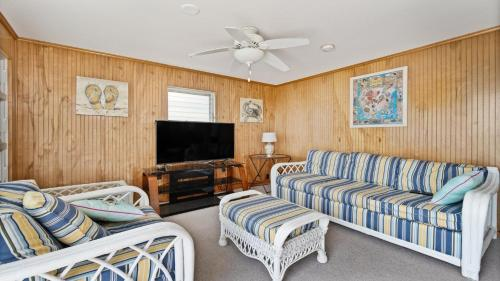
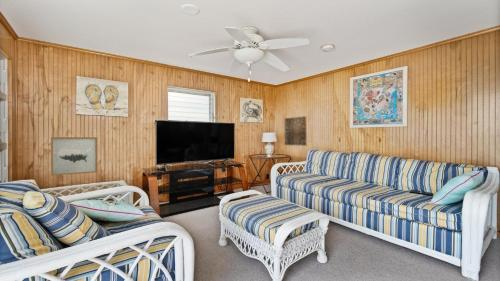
+ wall art [283,115,308,147]
+ wall art [50,136,99,177]
